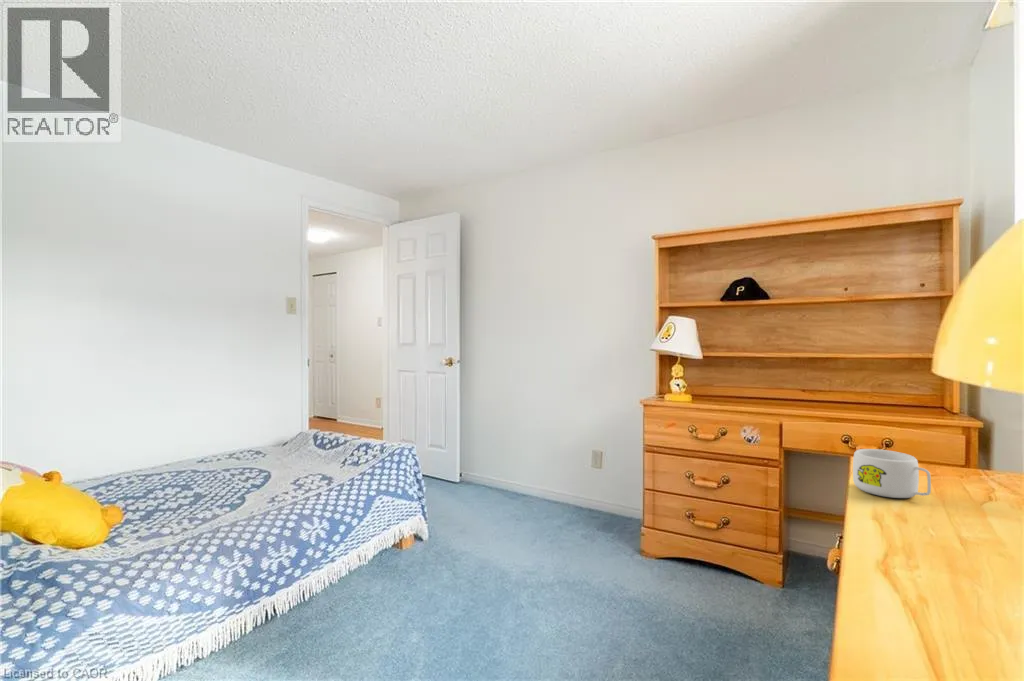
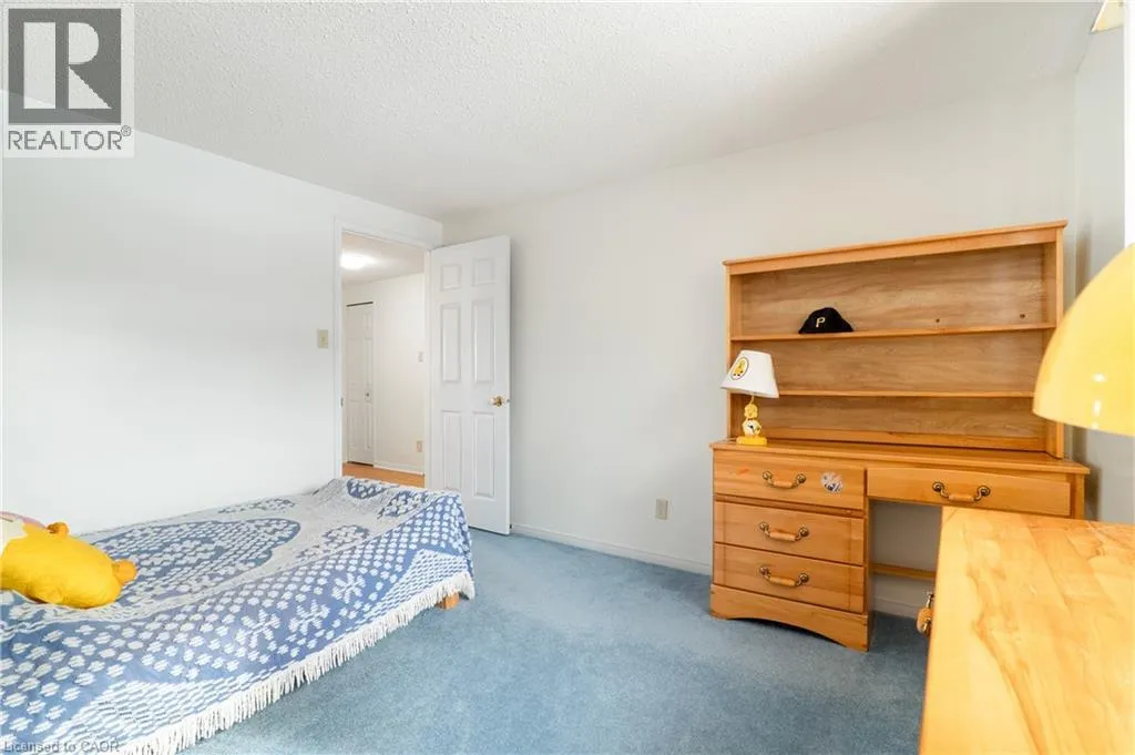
- mug [852,448,932,499]
